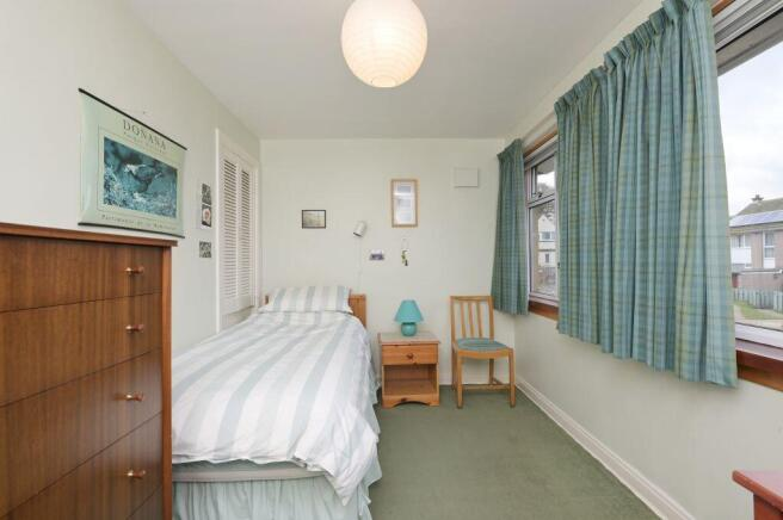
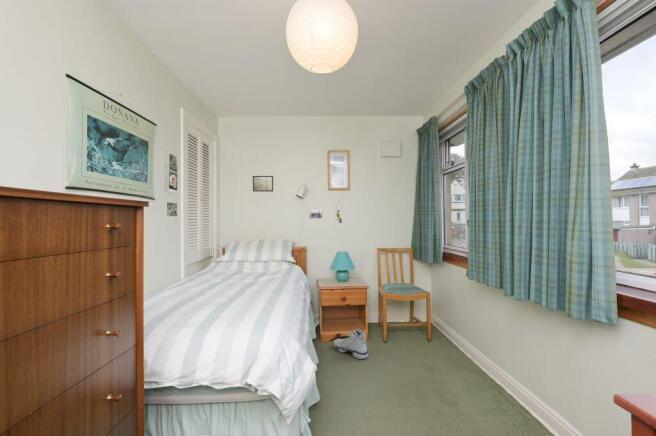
+ sneaker [333,327,369,360]
